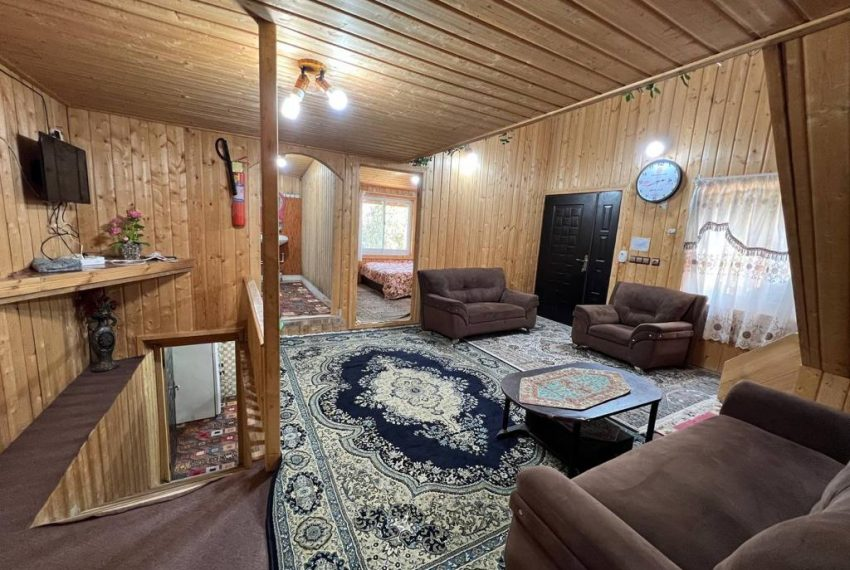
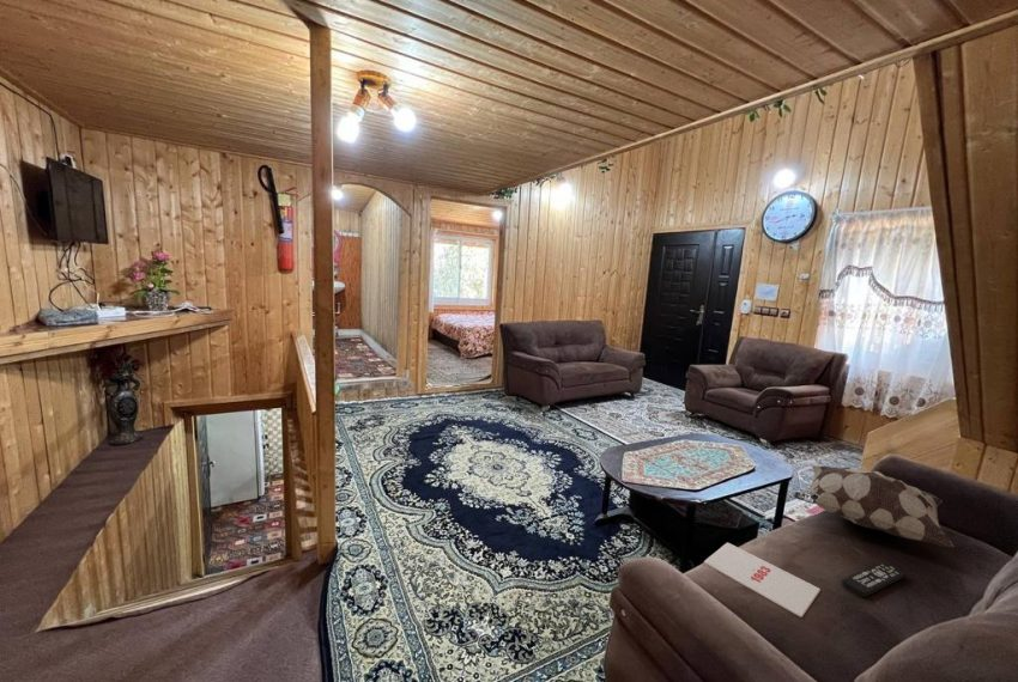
+ remote control [841,560,907,598]
+ decorative pillow [793,464,956,548]
+ magazine [703,542,822,619]
